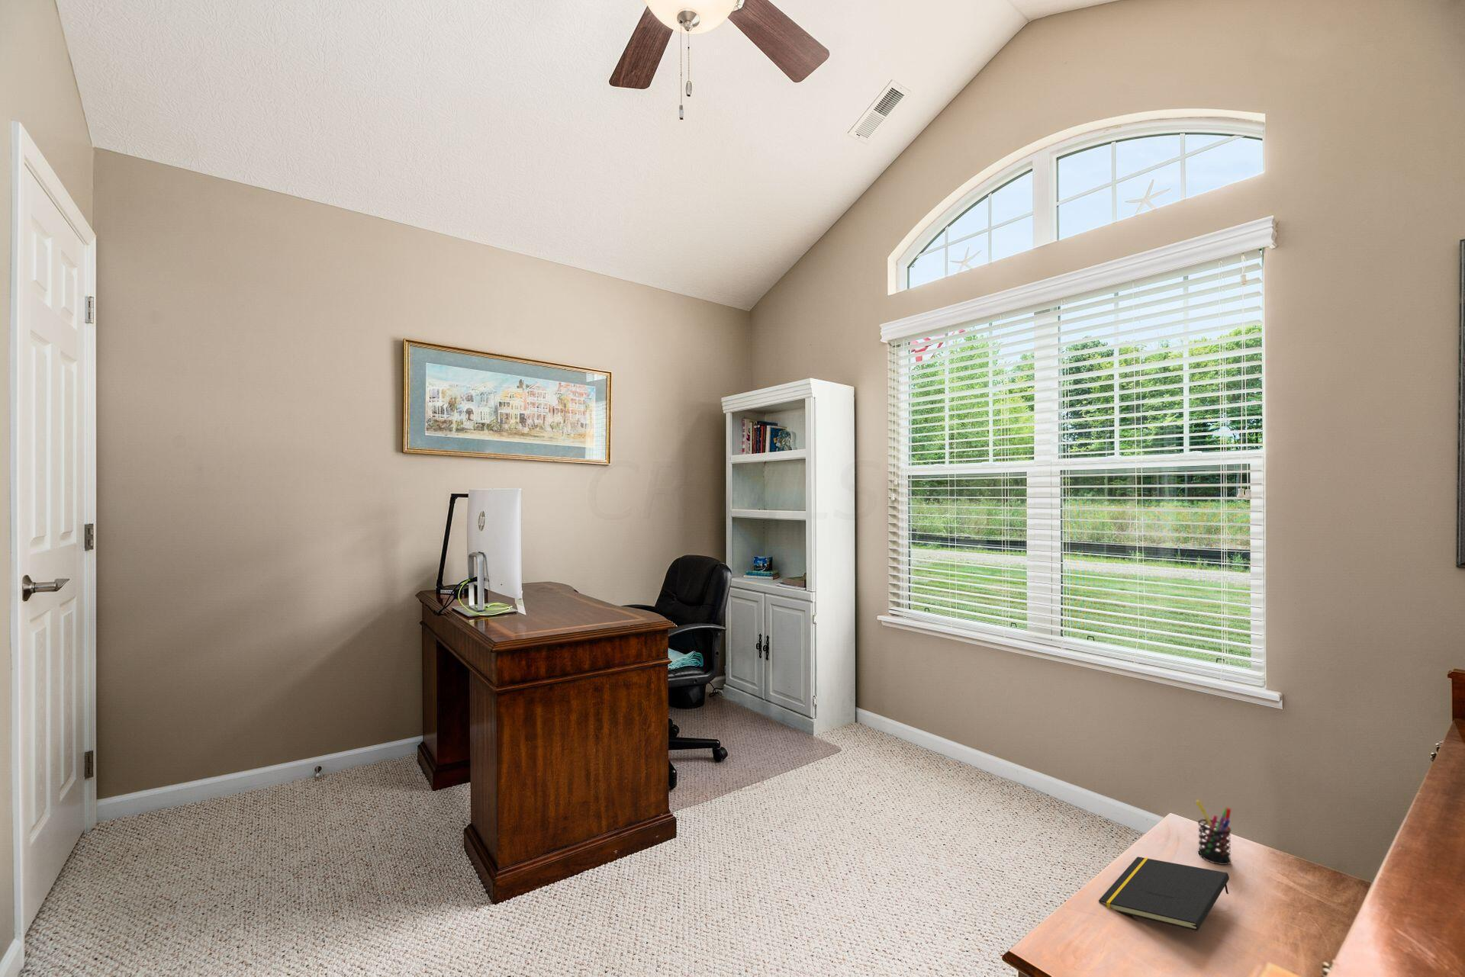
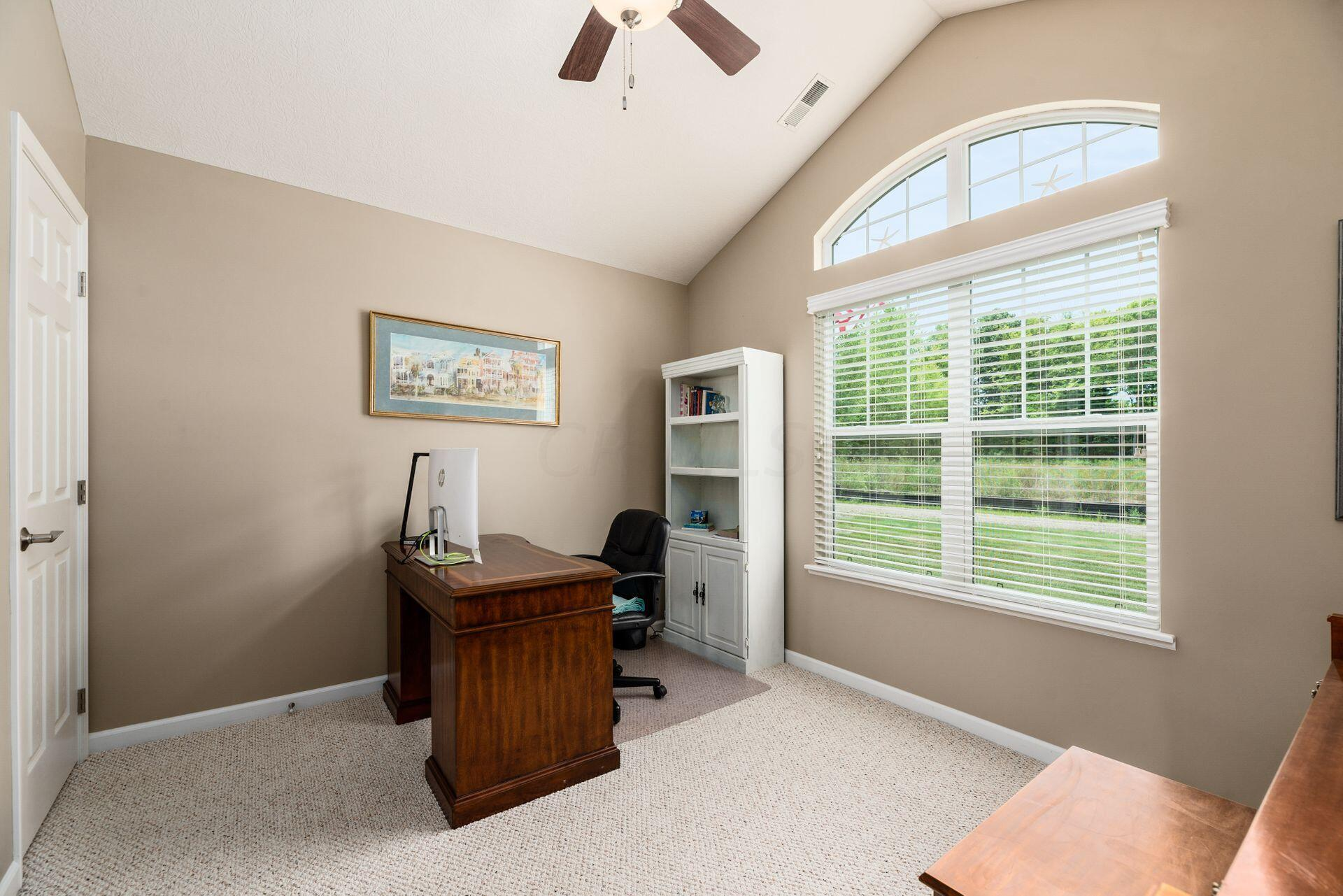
- pen holder [1194,799,1233,866]
- notepad [1098,856,1230,932]
